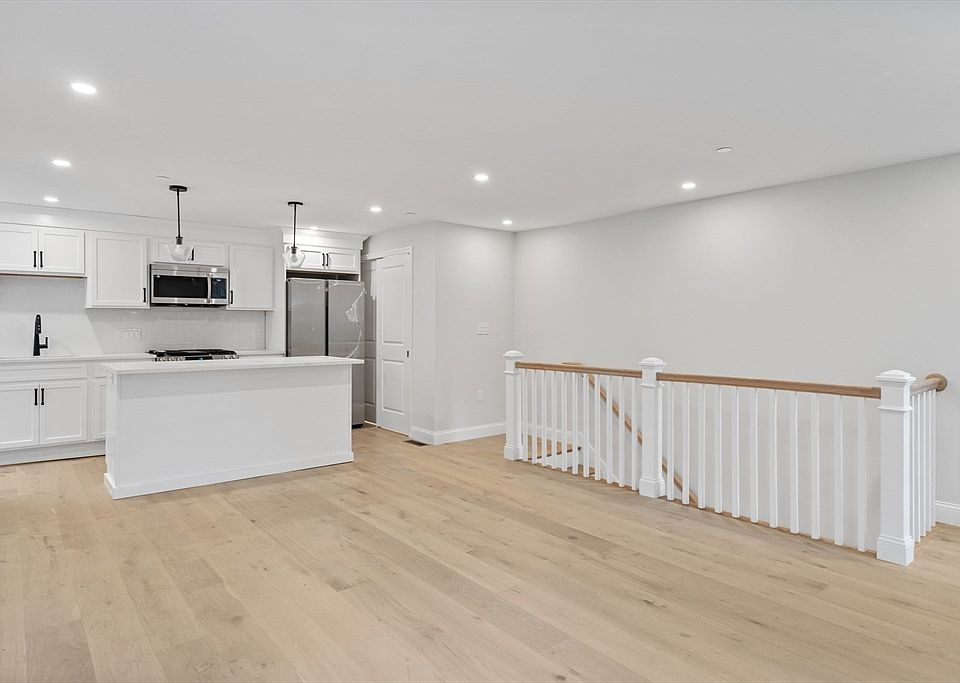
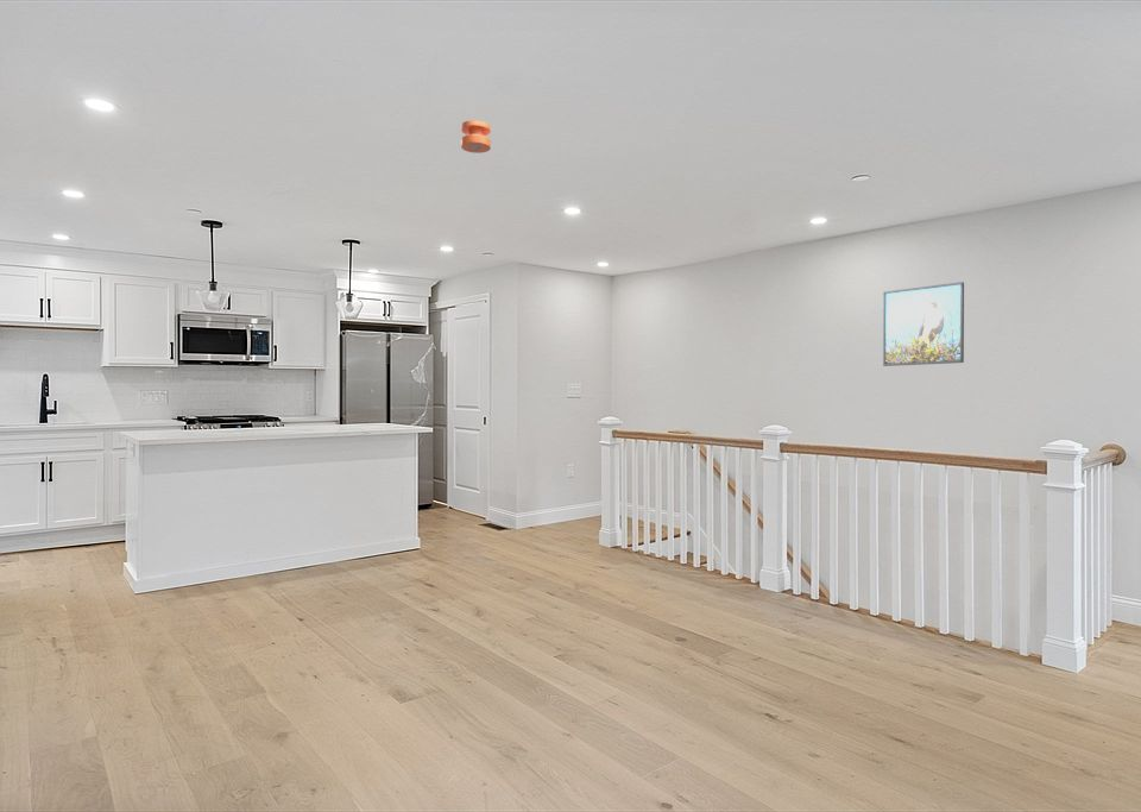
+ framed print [882,281,965,367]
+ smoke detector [460,119,492,155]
